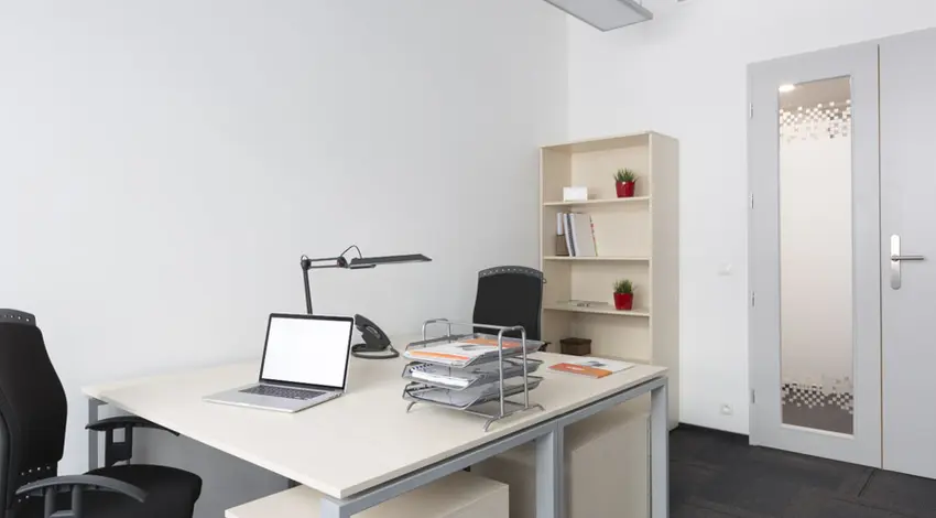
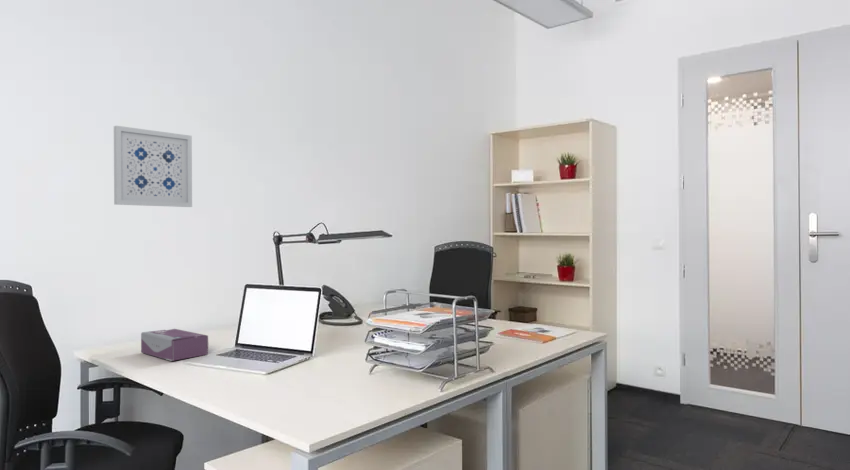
+ wall art [113,125,193,208]
+ tissue box [140,328,209,362]
